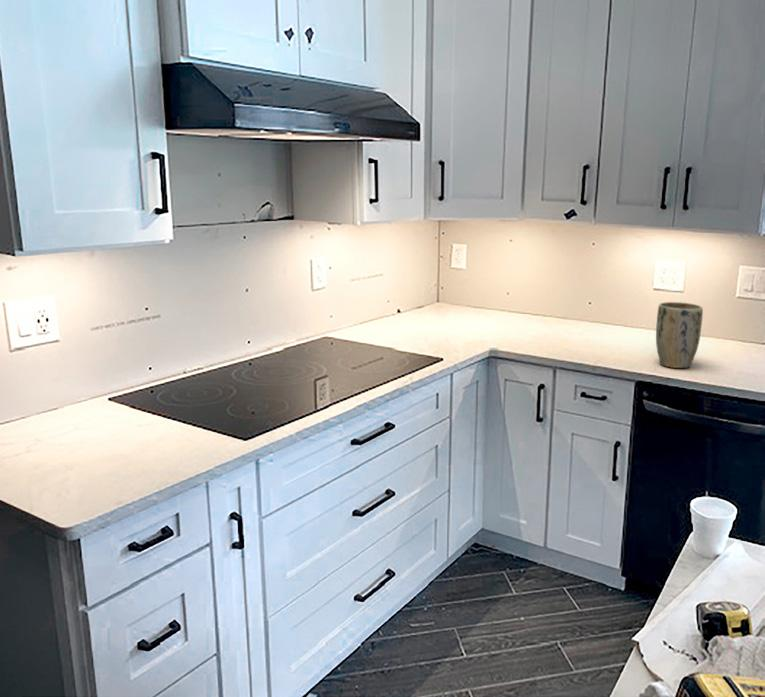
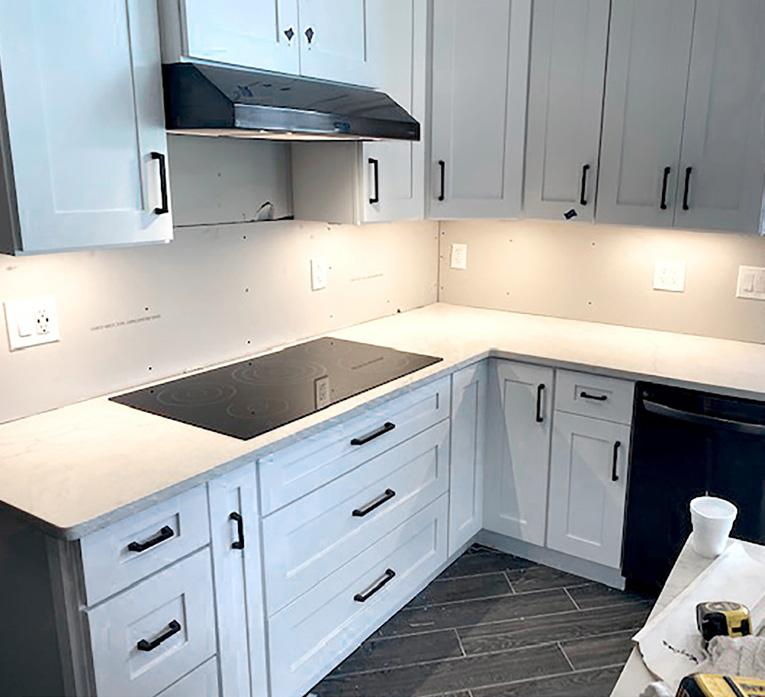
- plant pot [655,301,704,369]
